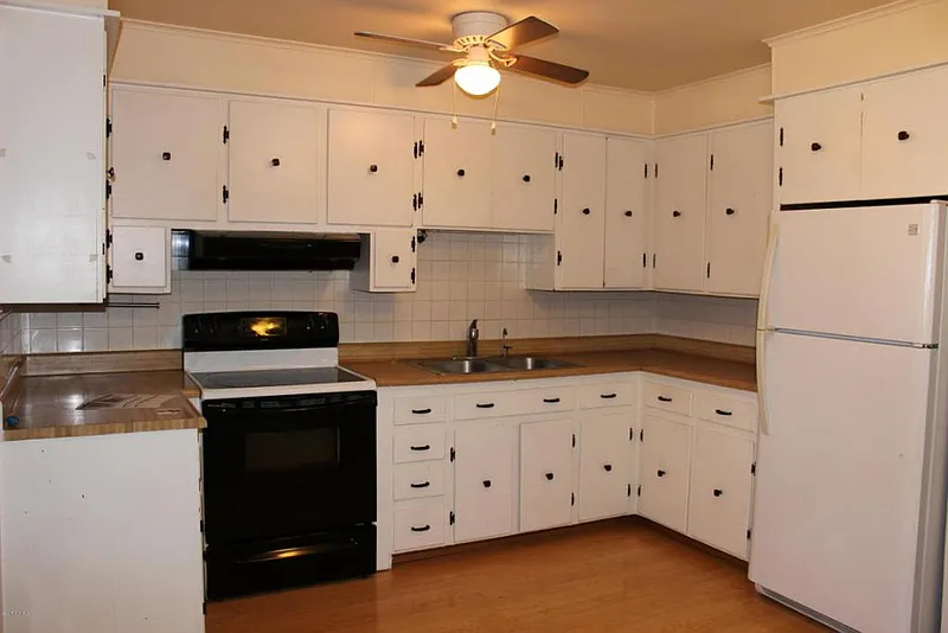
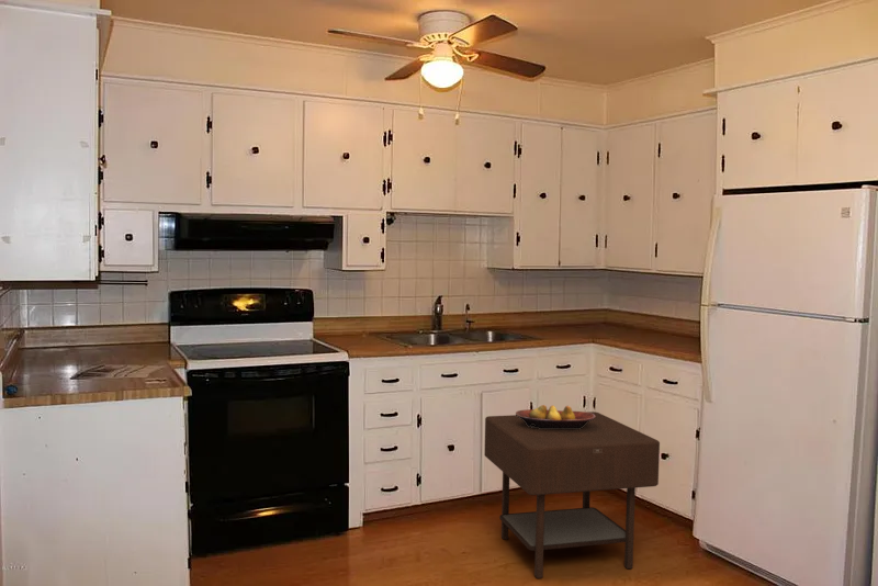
+ fruit bowl [515,404,596,429]
+ side table [483,410,661,579]
